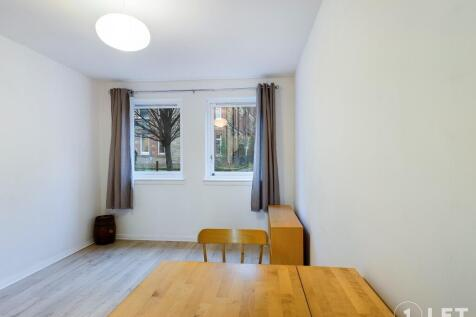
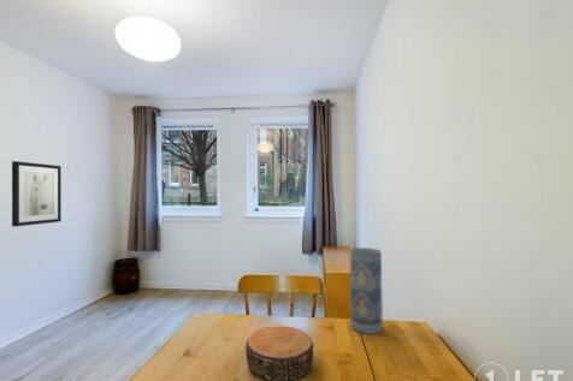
+ bowl [244,325,314,381]
+ wall art [11,160,63,227]
+ vase [349,246,384,335]
